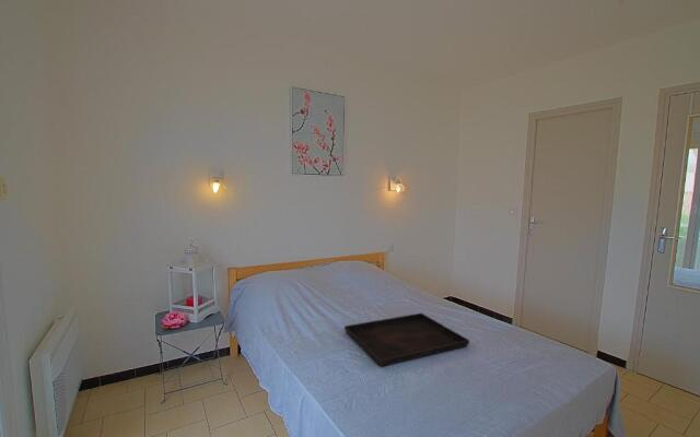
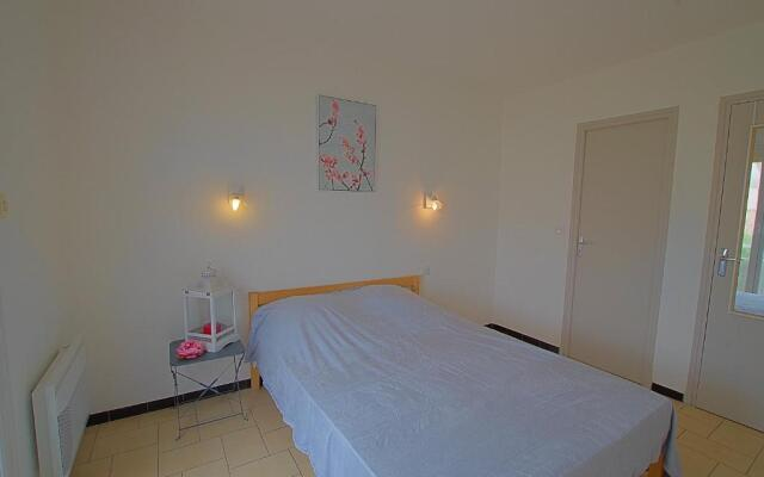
- serving tray [343,312,470,368]
